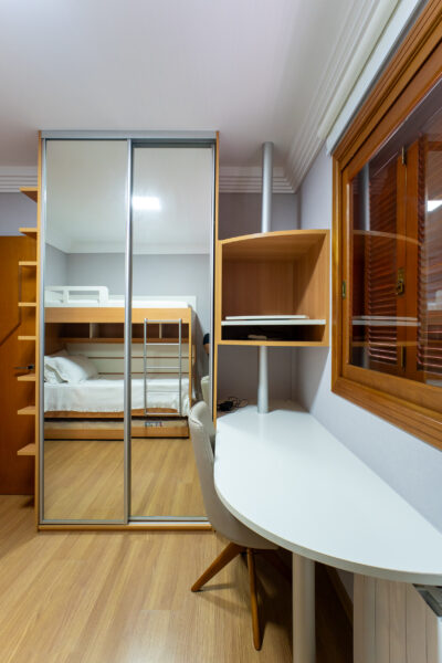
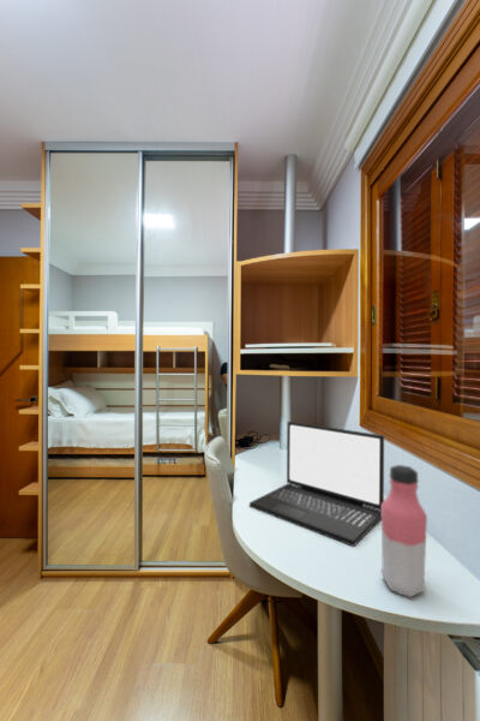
+ laptop [248,421,385,548]
+ water bottle [379,464,428,598]
